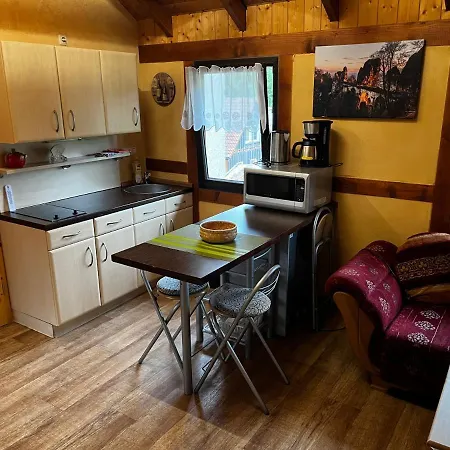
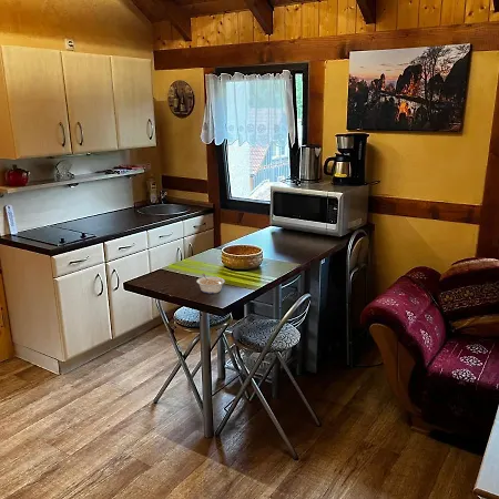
+ legume [196,273,226,295]
